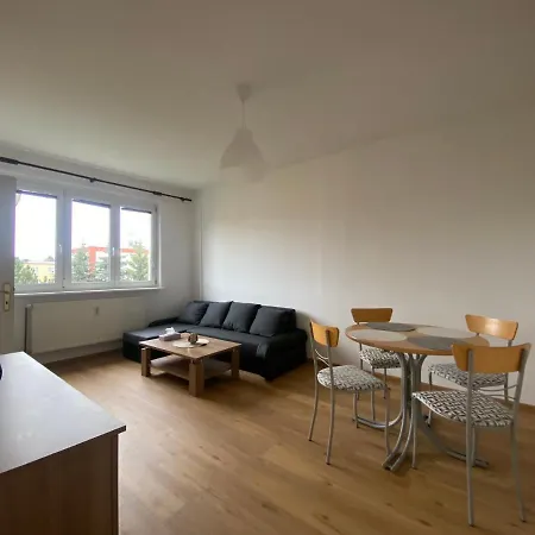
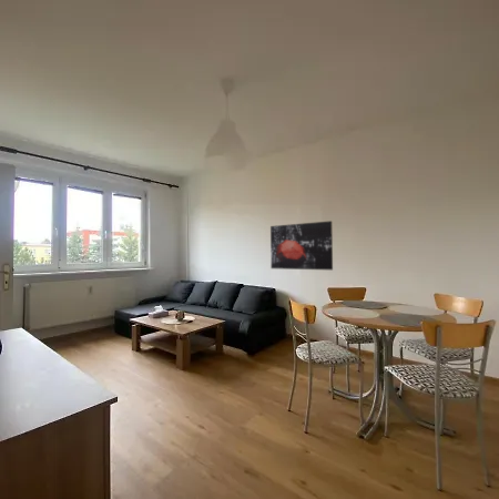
+ wall art [269,220,334,271]
